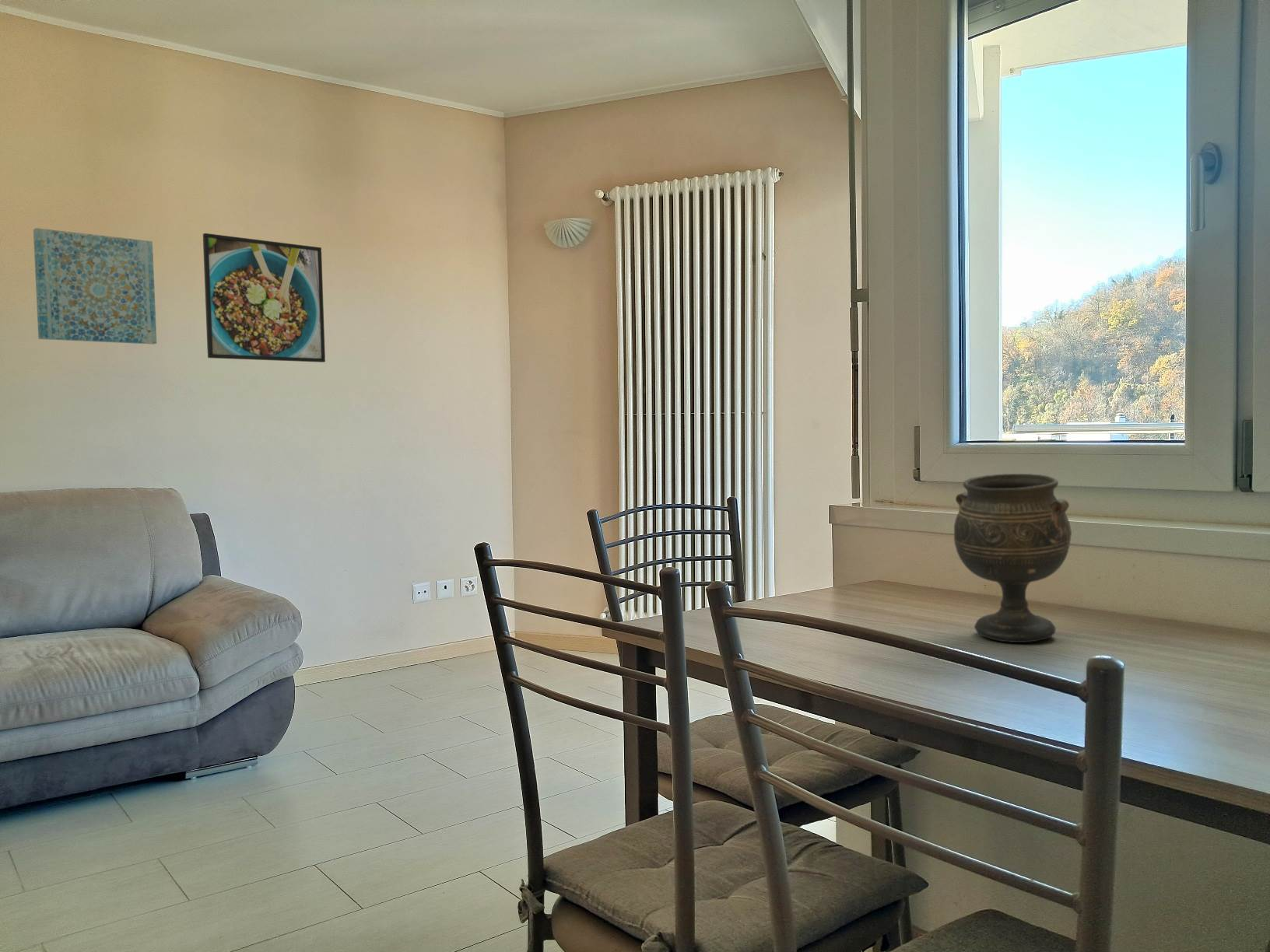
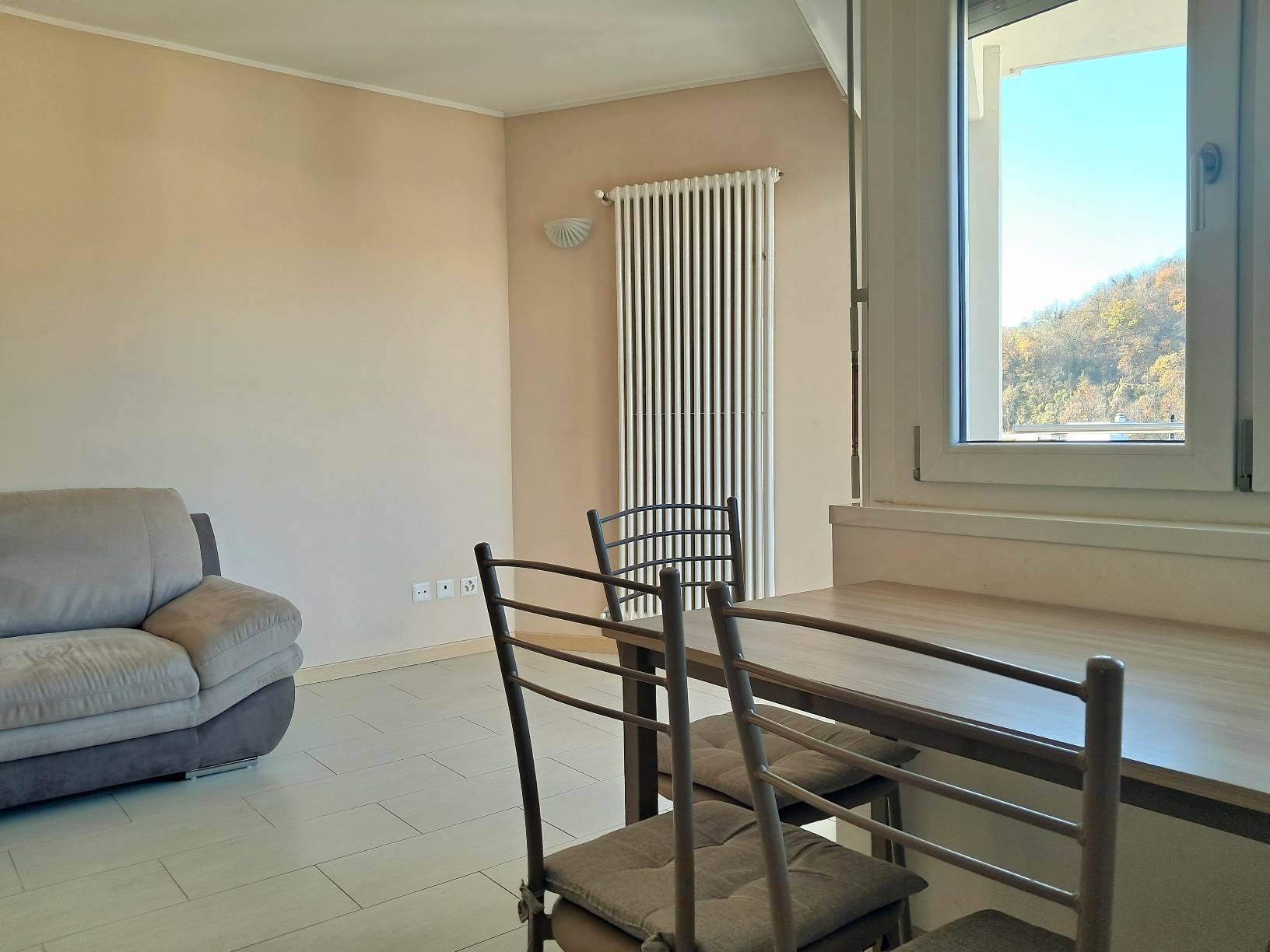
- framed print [202,233,326,363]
- wall art [33,227,157,345]
- goblet [953,473,1072,643]
